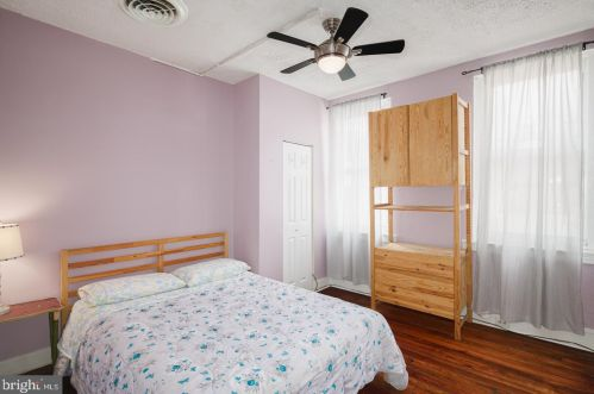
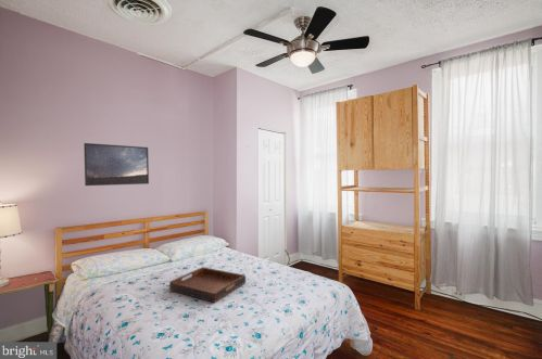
+ serving tray [168,266,247,304]
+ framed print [83,142,150,187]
